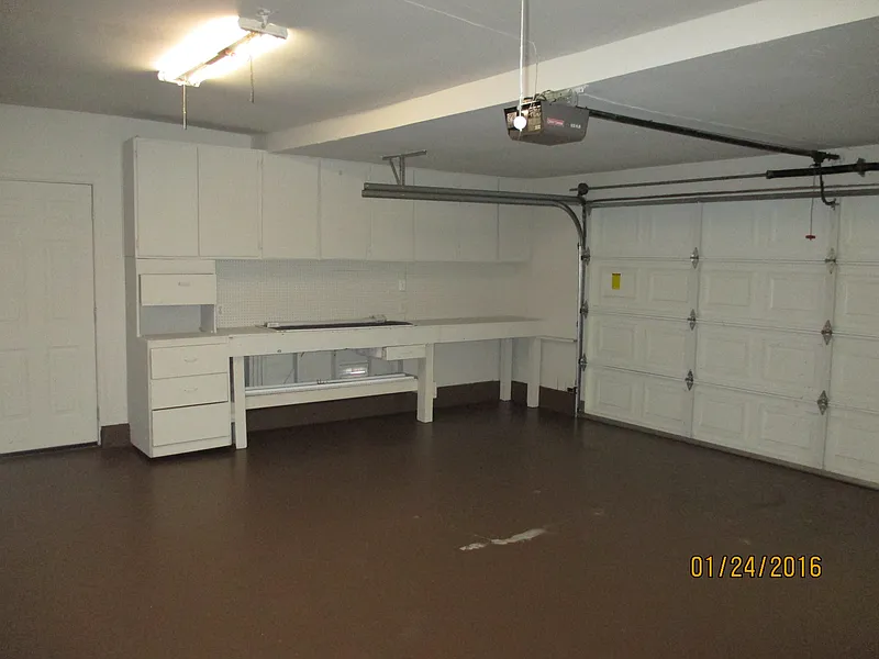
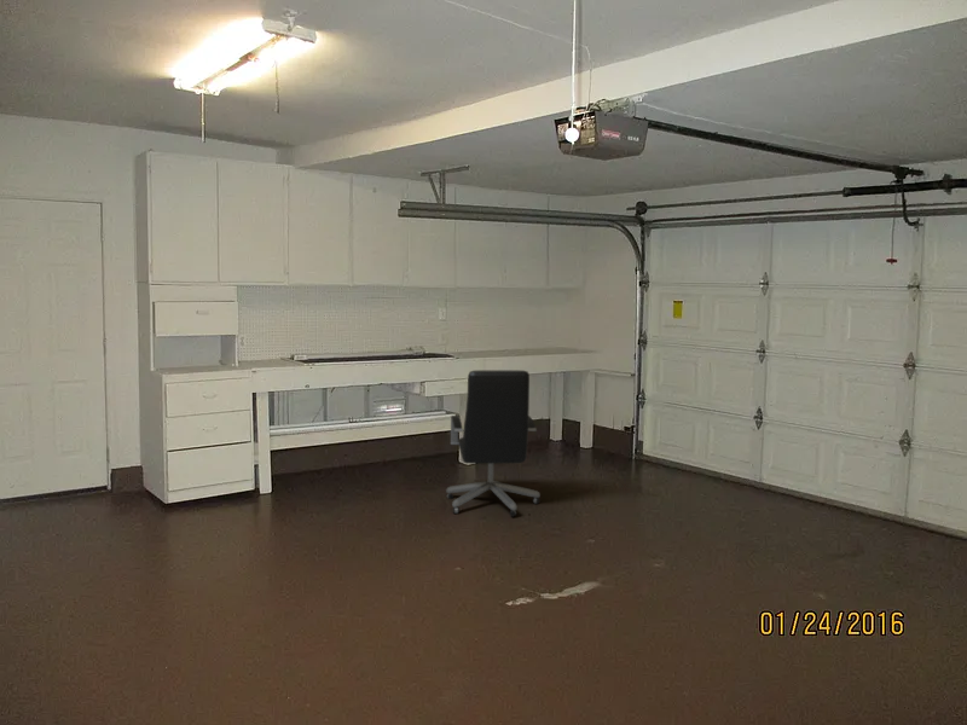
+ office chair [445,370,542,517]
